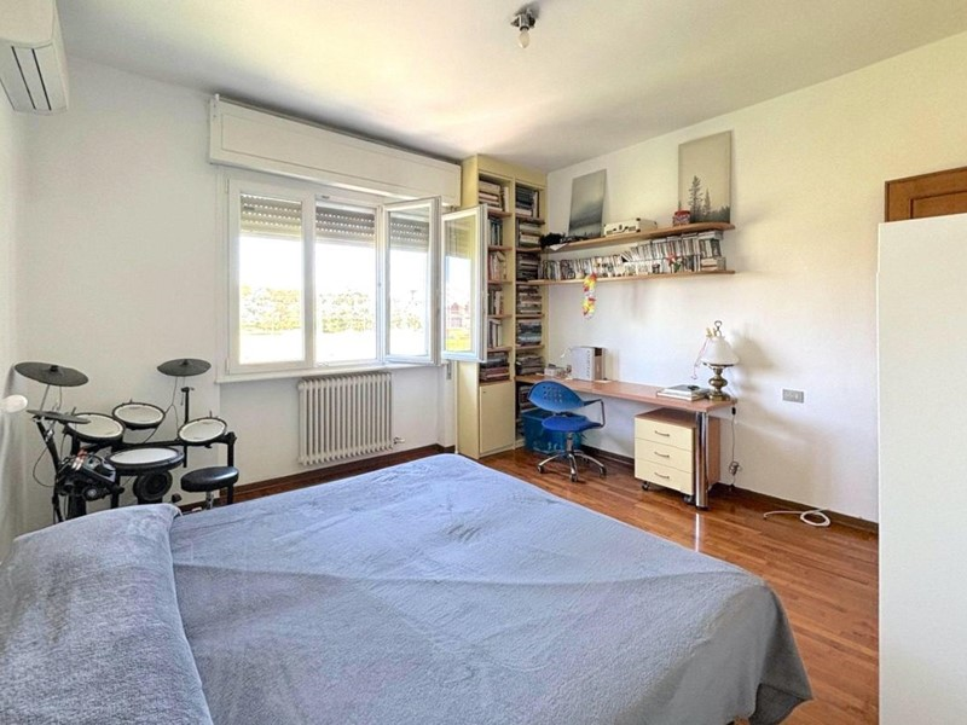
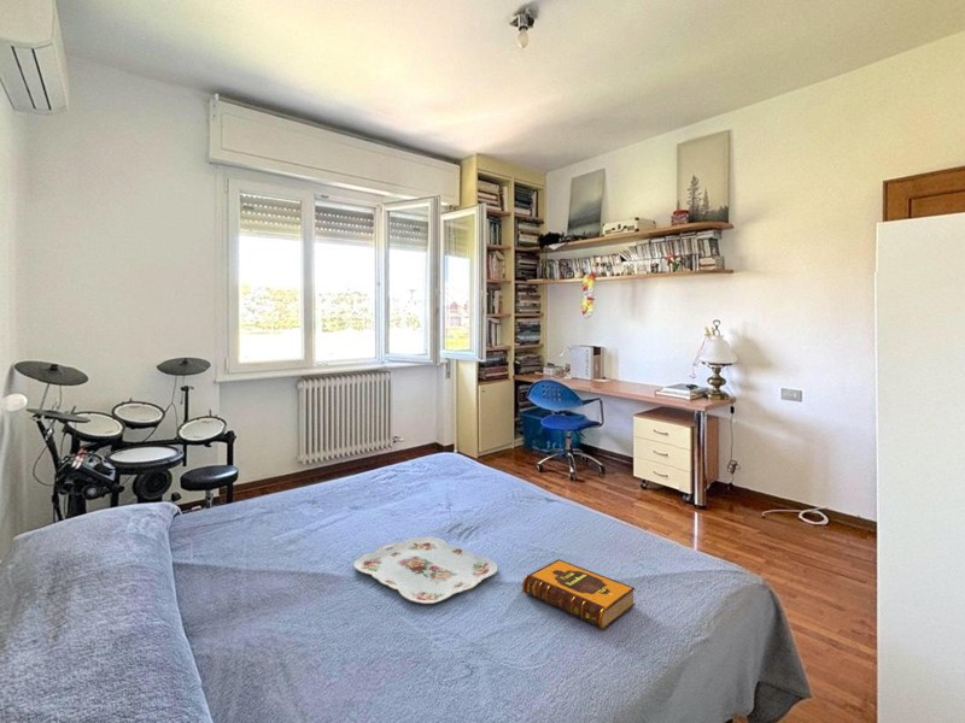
+ hardback book [521,558,636,630]
+ serving tray [352,535,498,605]
